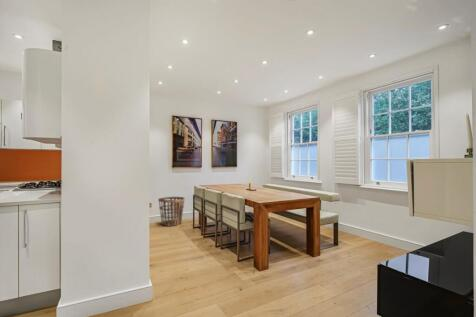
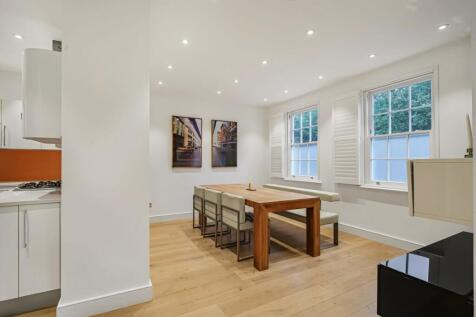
- basket [157,196,186,227]
